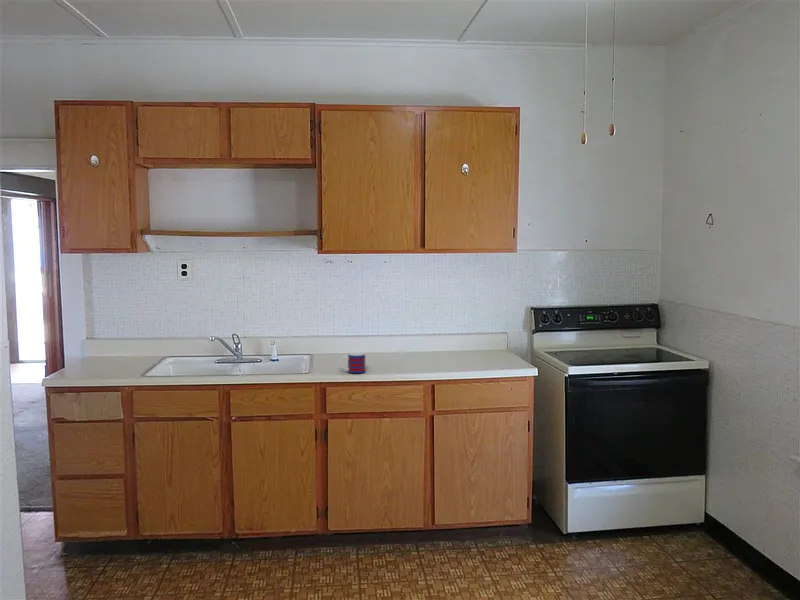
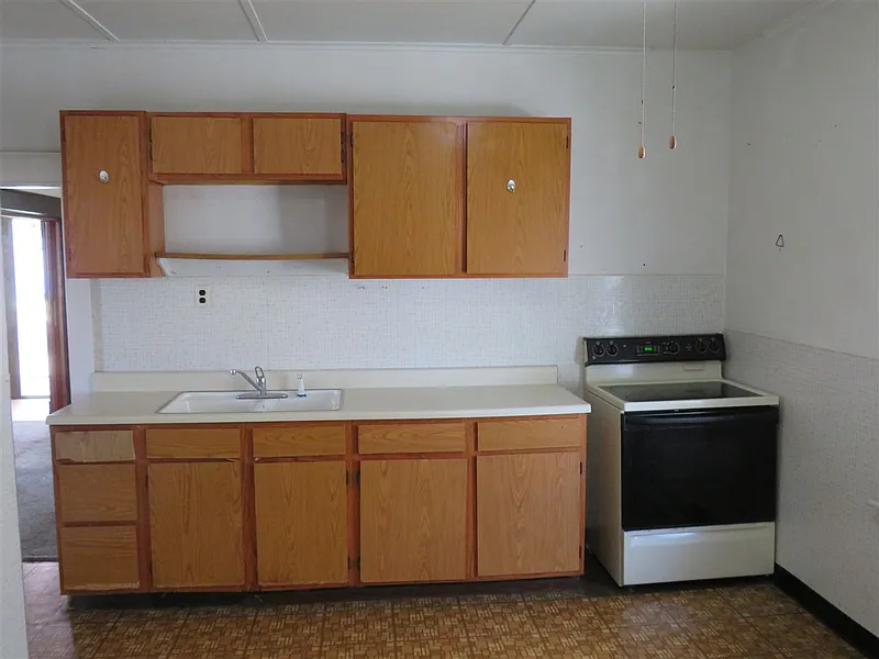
- mug [338,352,366,374]
